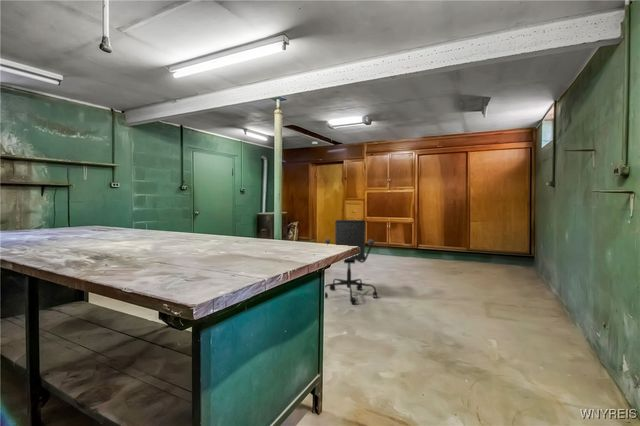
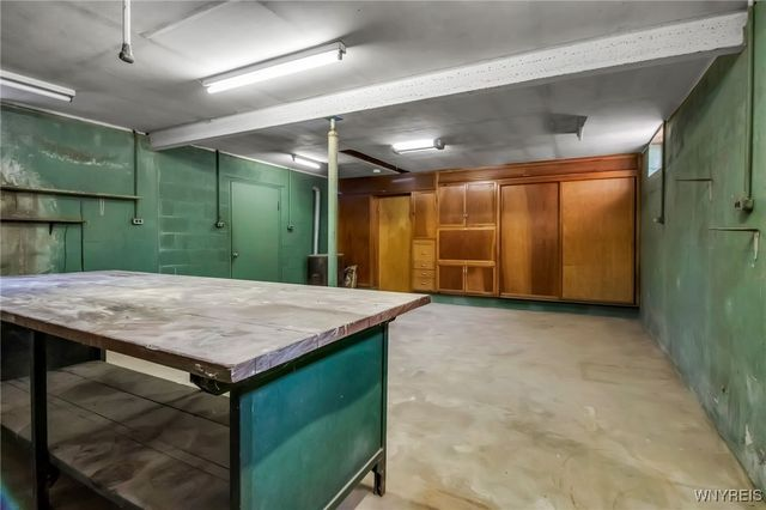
- office chair [324,219,378,305]
